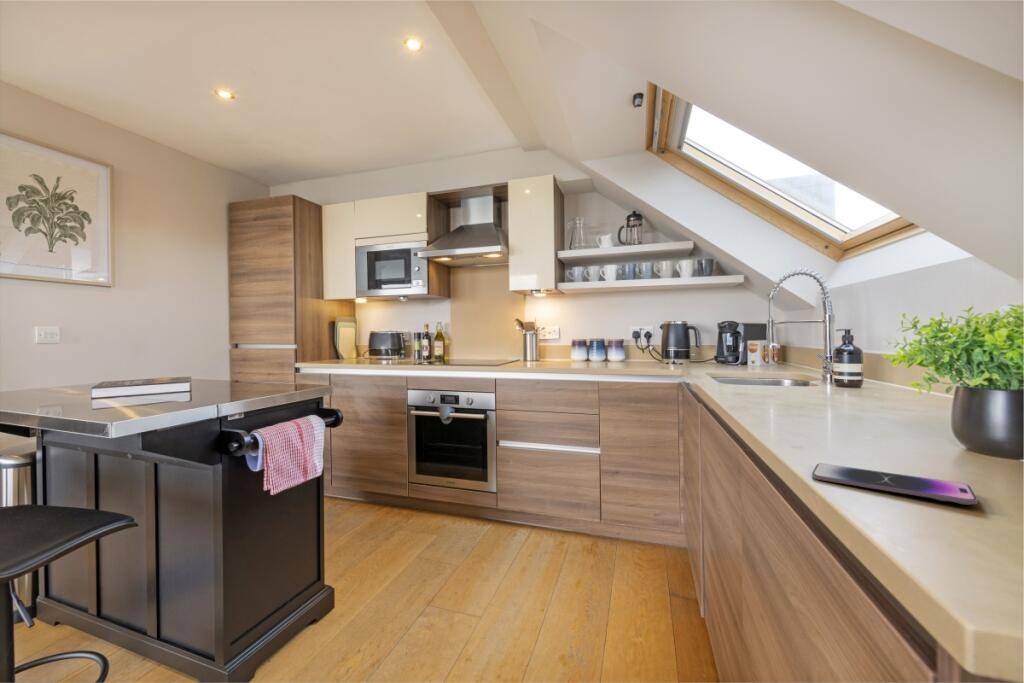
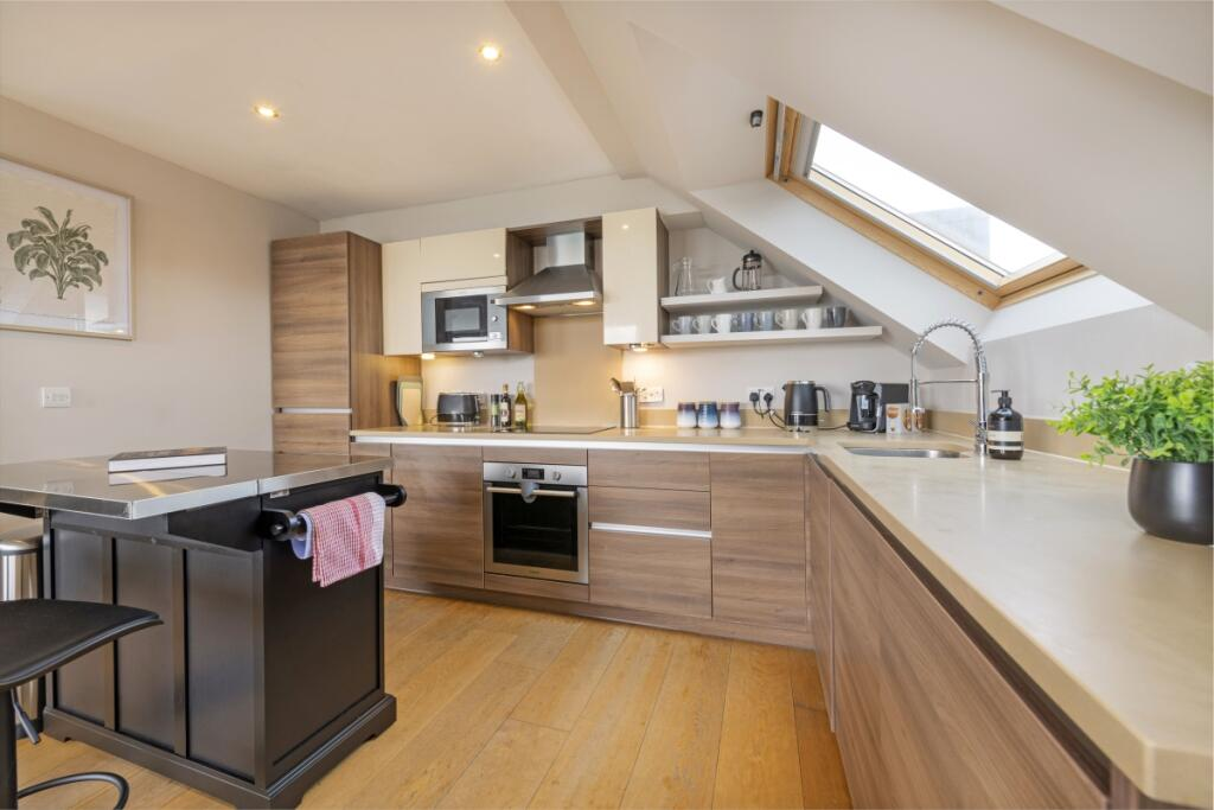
- smartphone [811,463,978,506]
